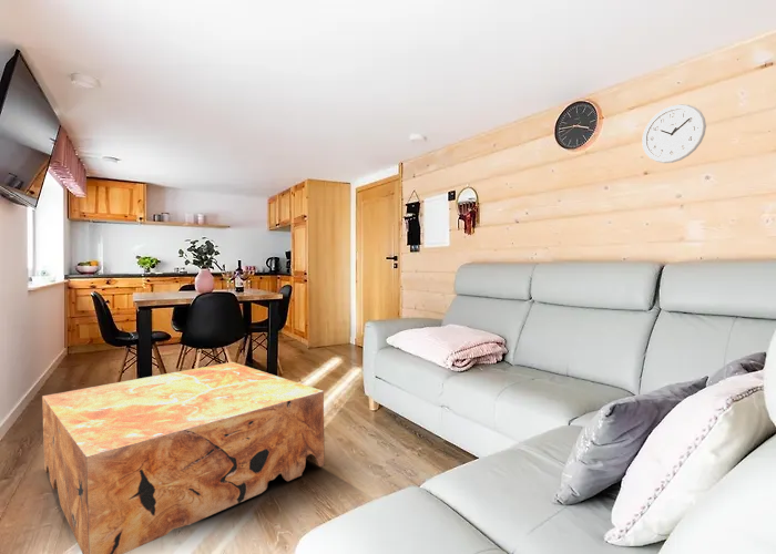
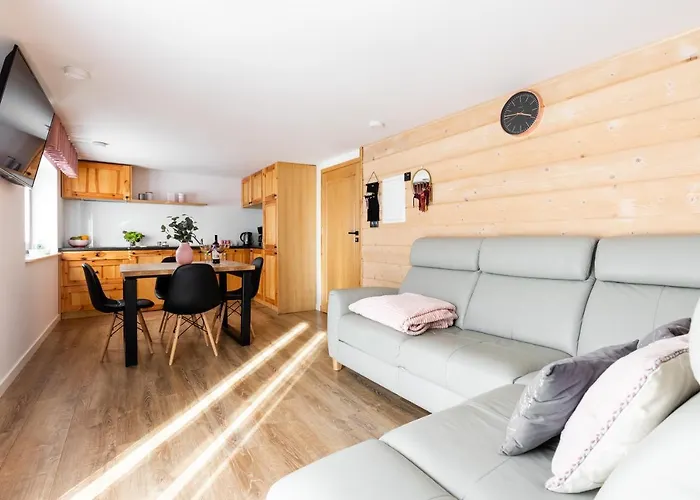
- wall clock [641,103,707,164]
- coffee table [41,361,326,554]
